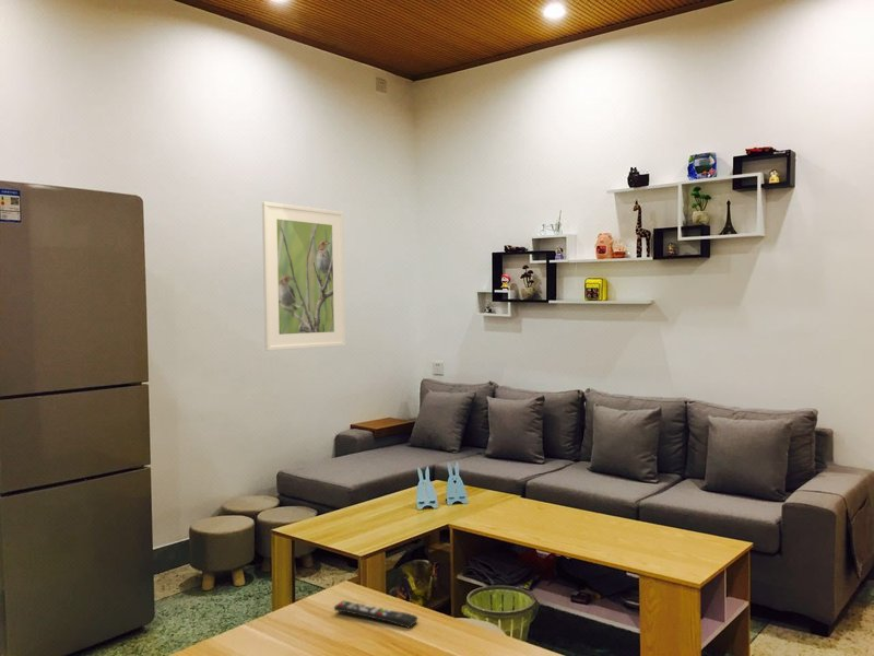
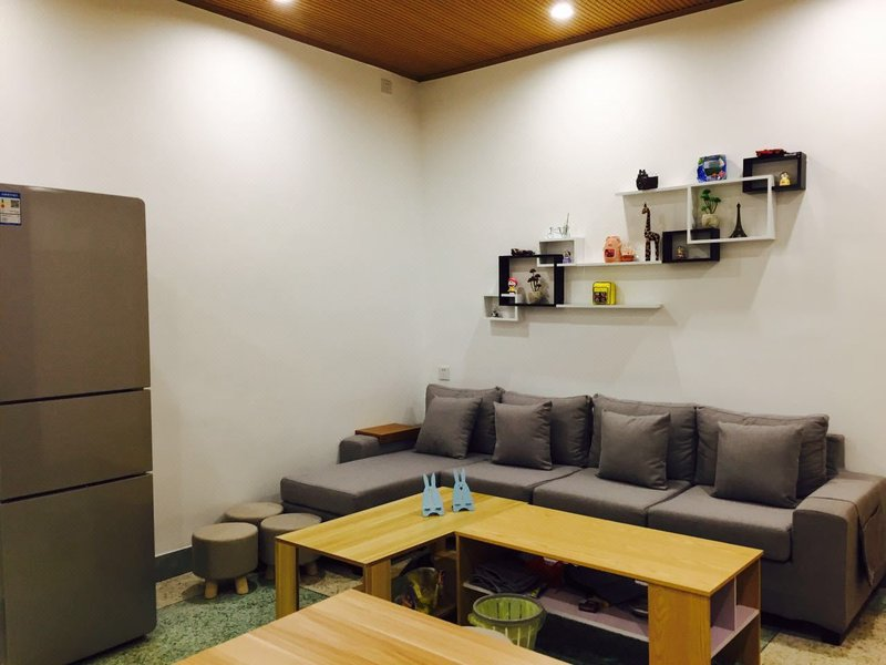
- remote control [333,599,418,629]
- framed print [261,201,346,352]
